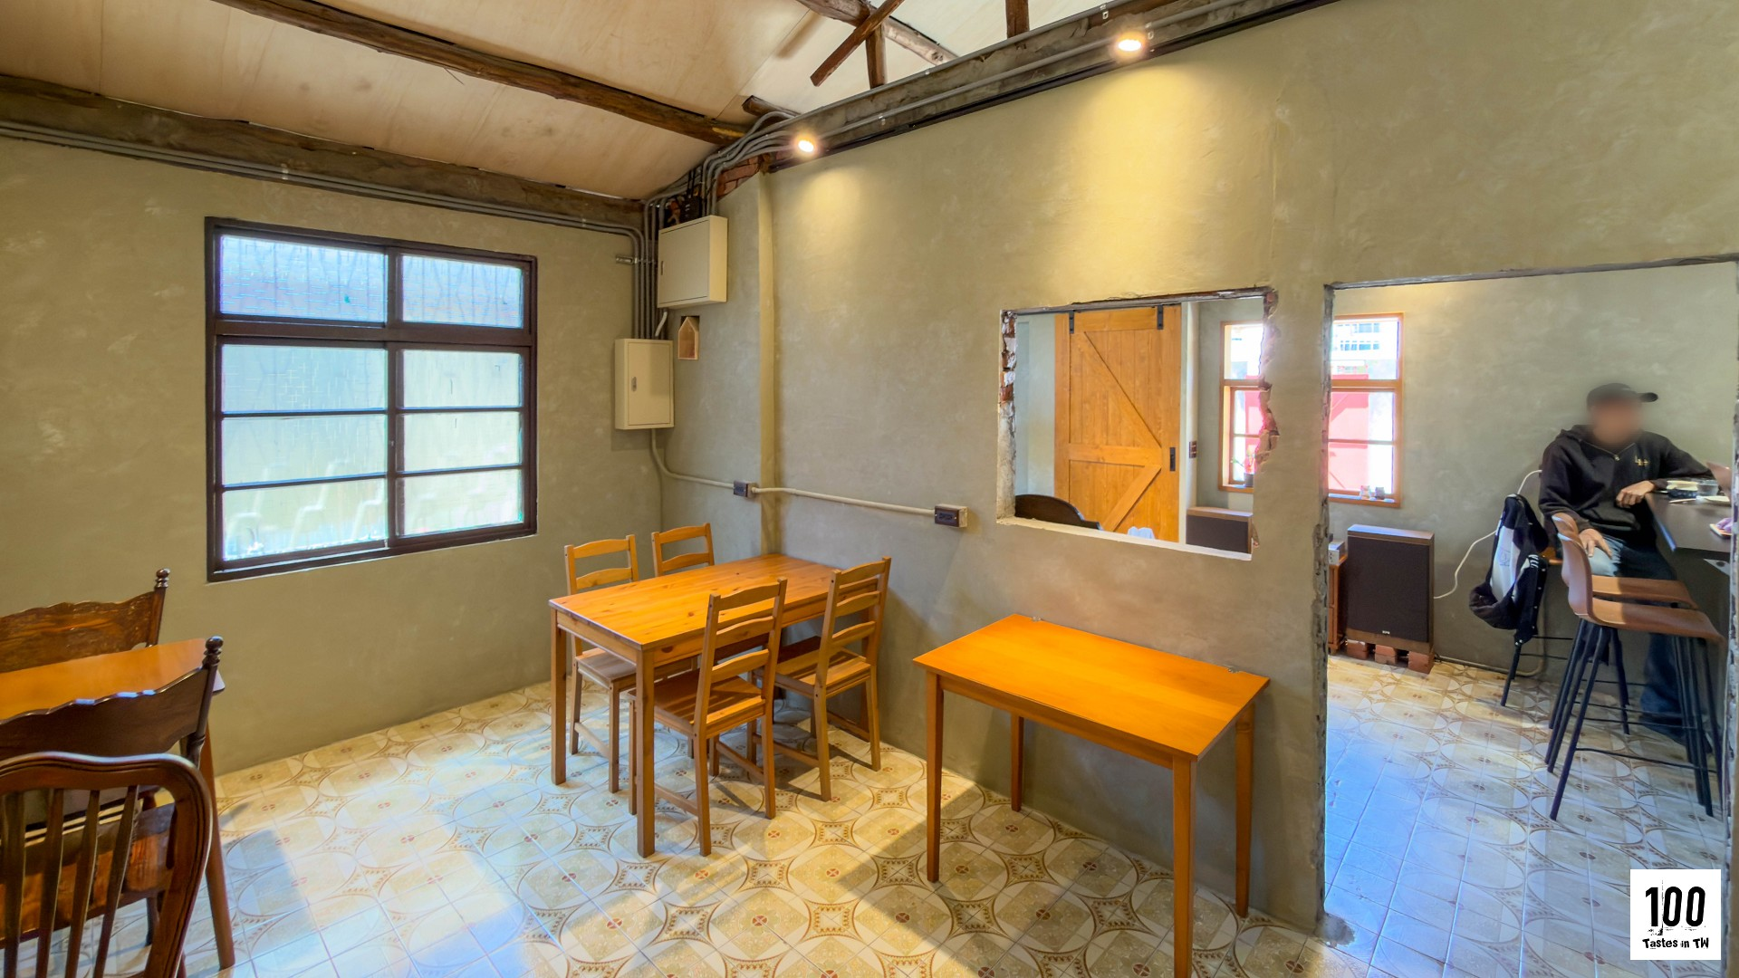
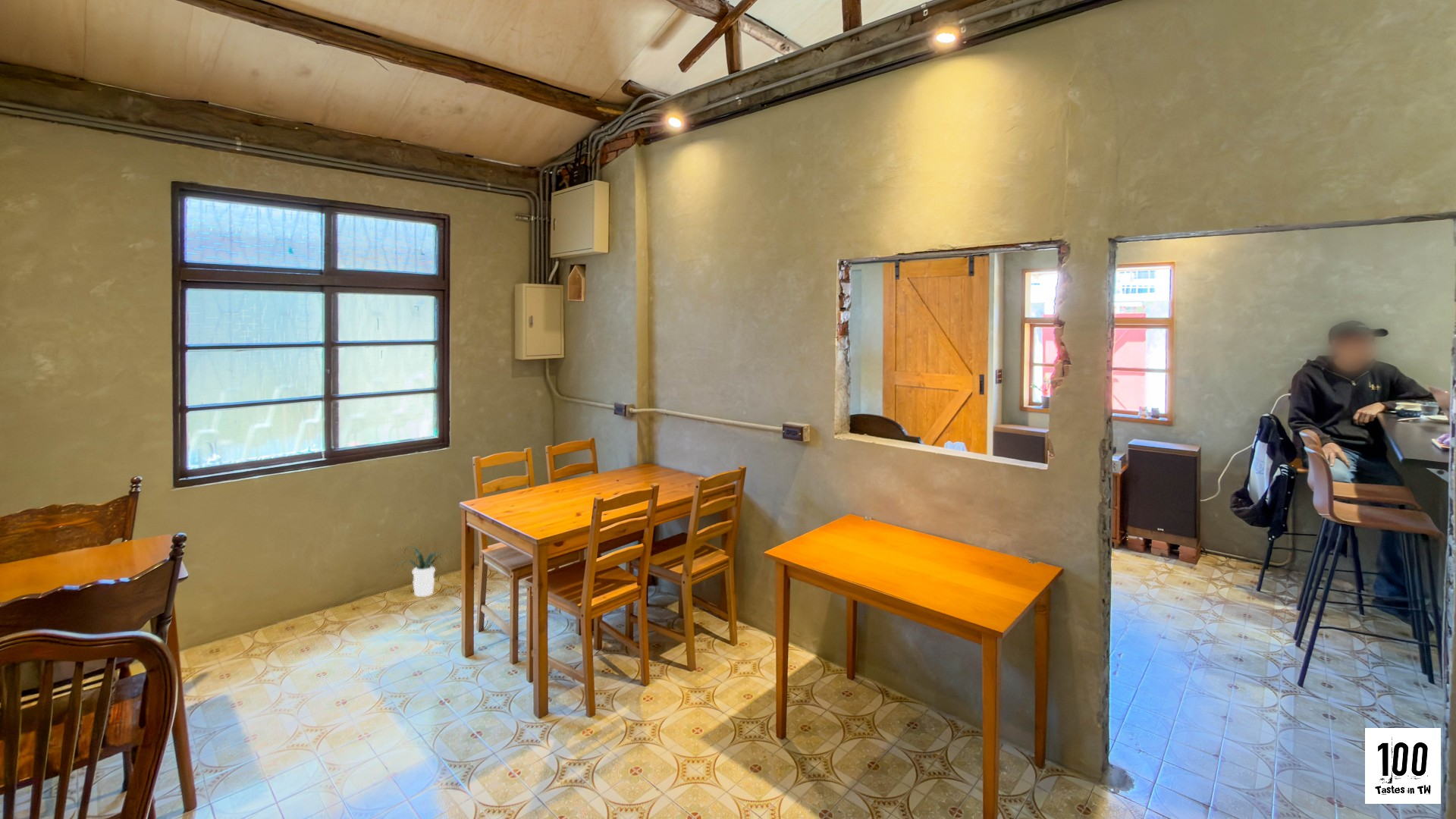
+ potted plant [394,546,453,598]
